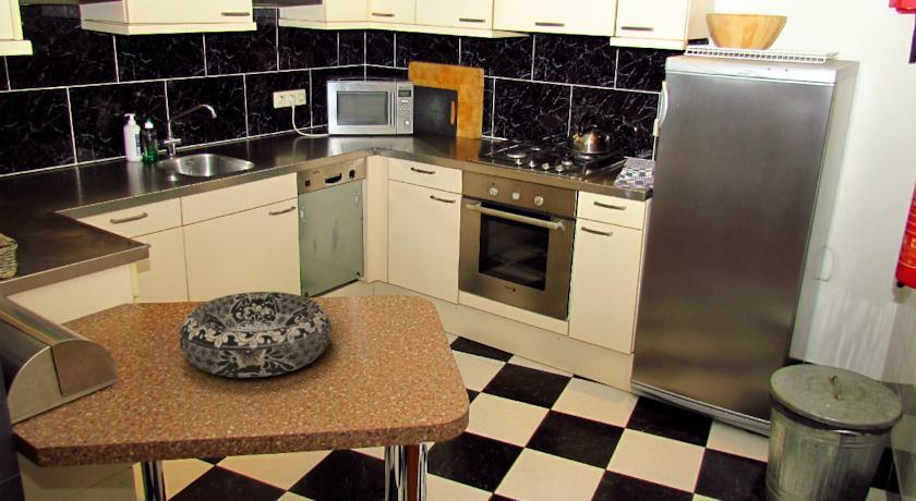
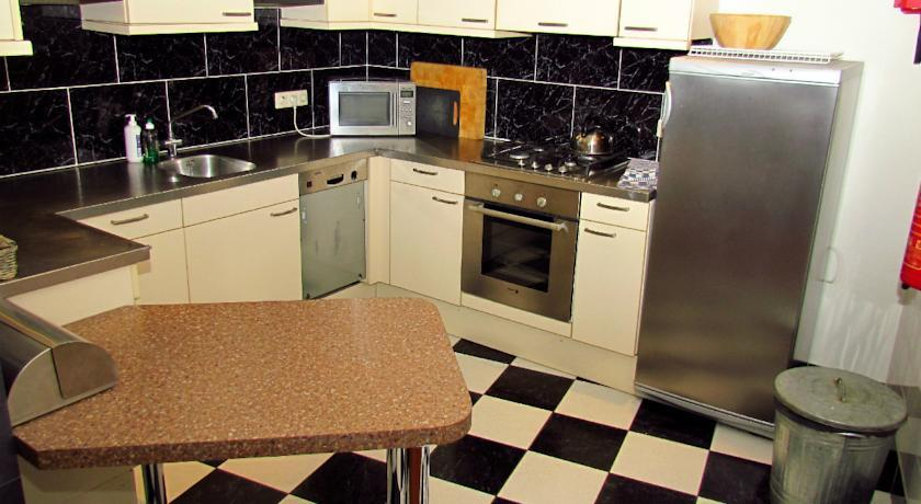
- decorative bowl [178,291,333,379]
